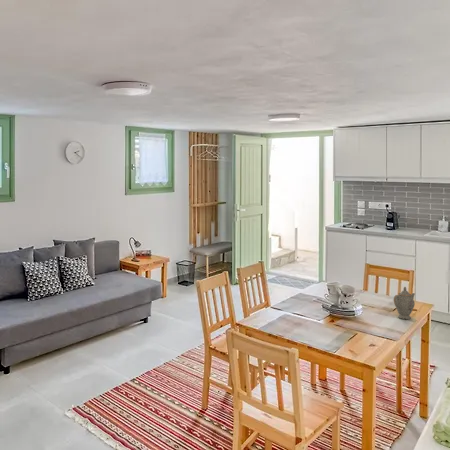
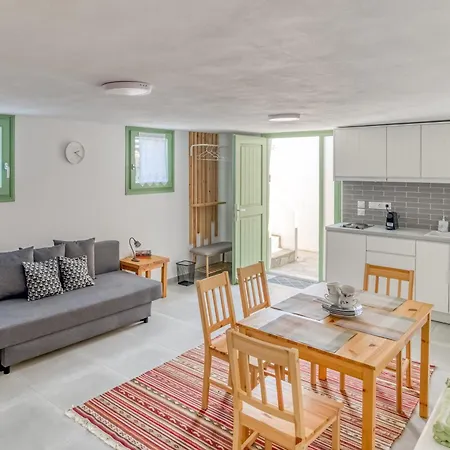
- chinaware [393,286,416,320]
